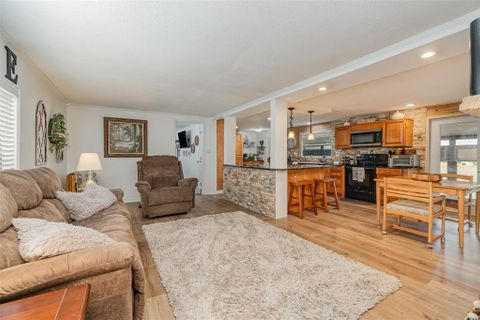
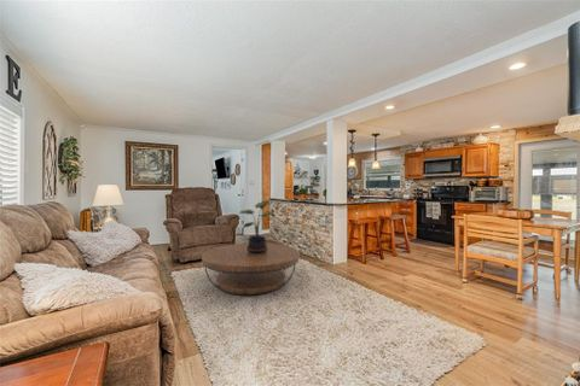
+ potted plant [238,199,276,255]
+ coffee table [201,242,301,297]
